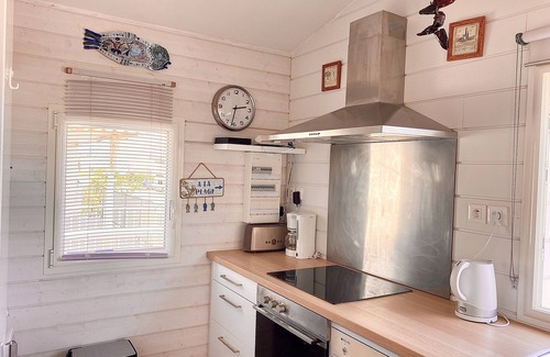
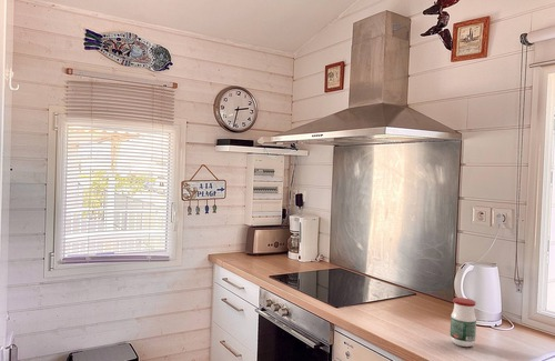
+ jar [450,297,477,348]
